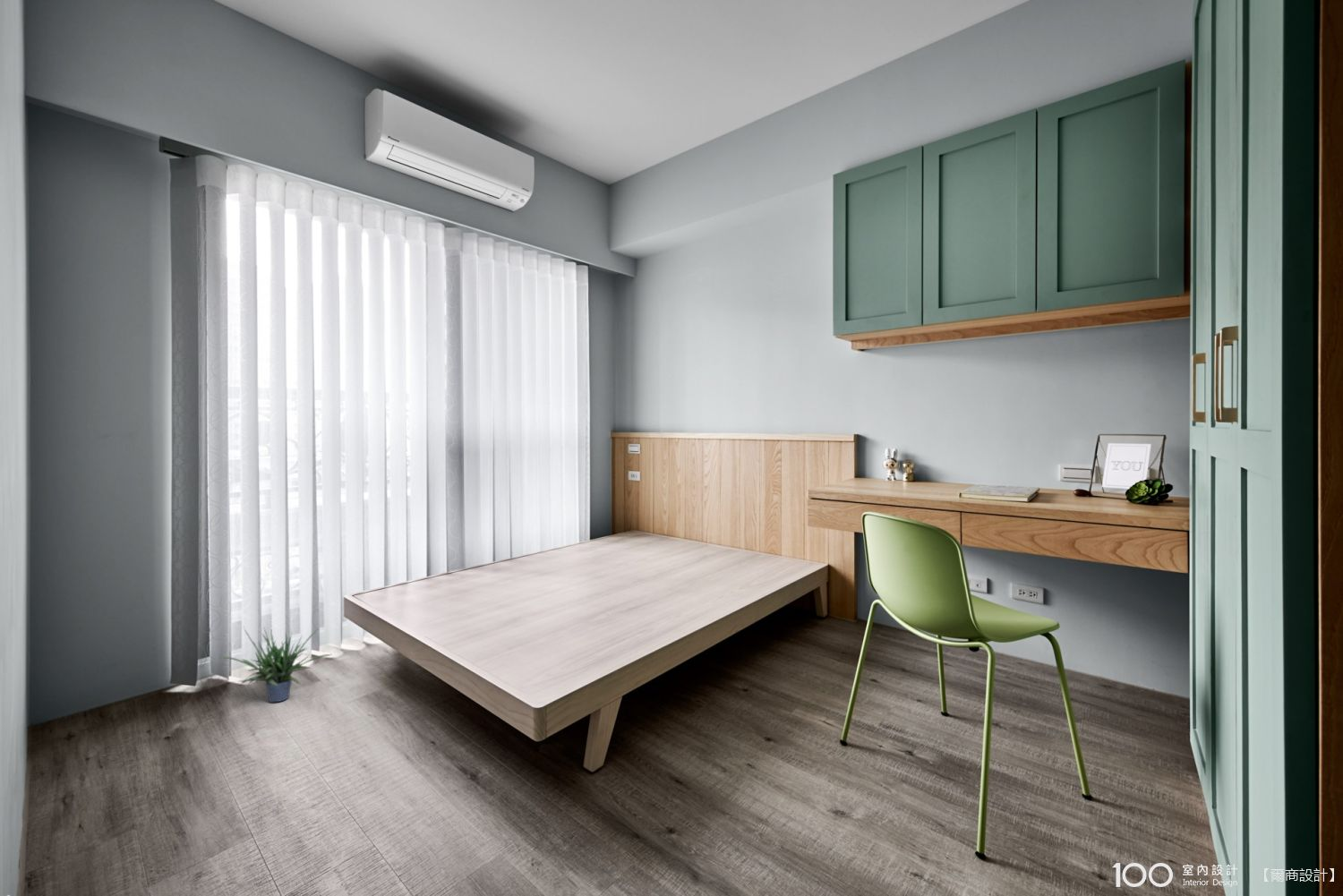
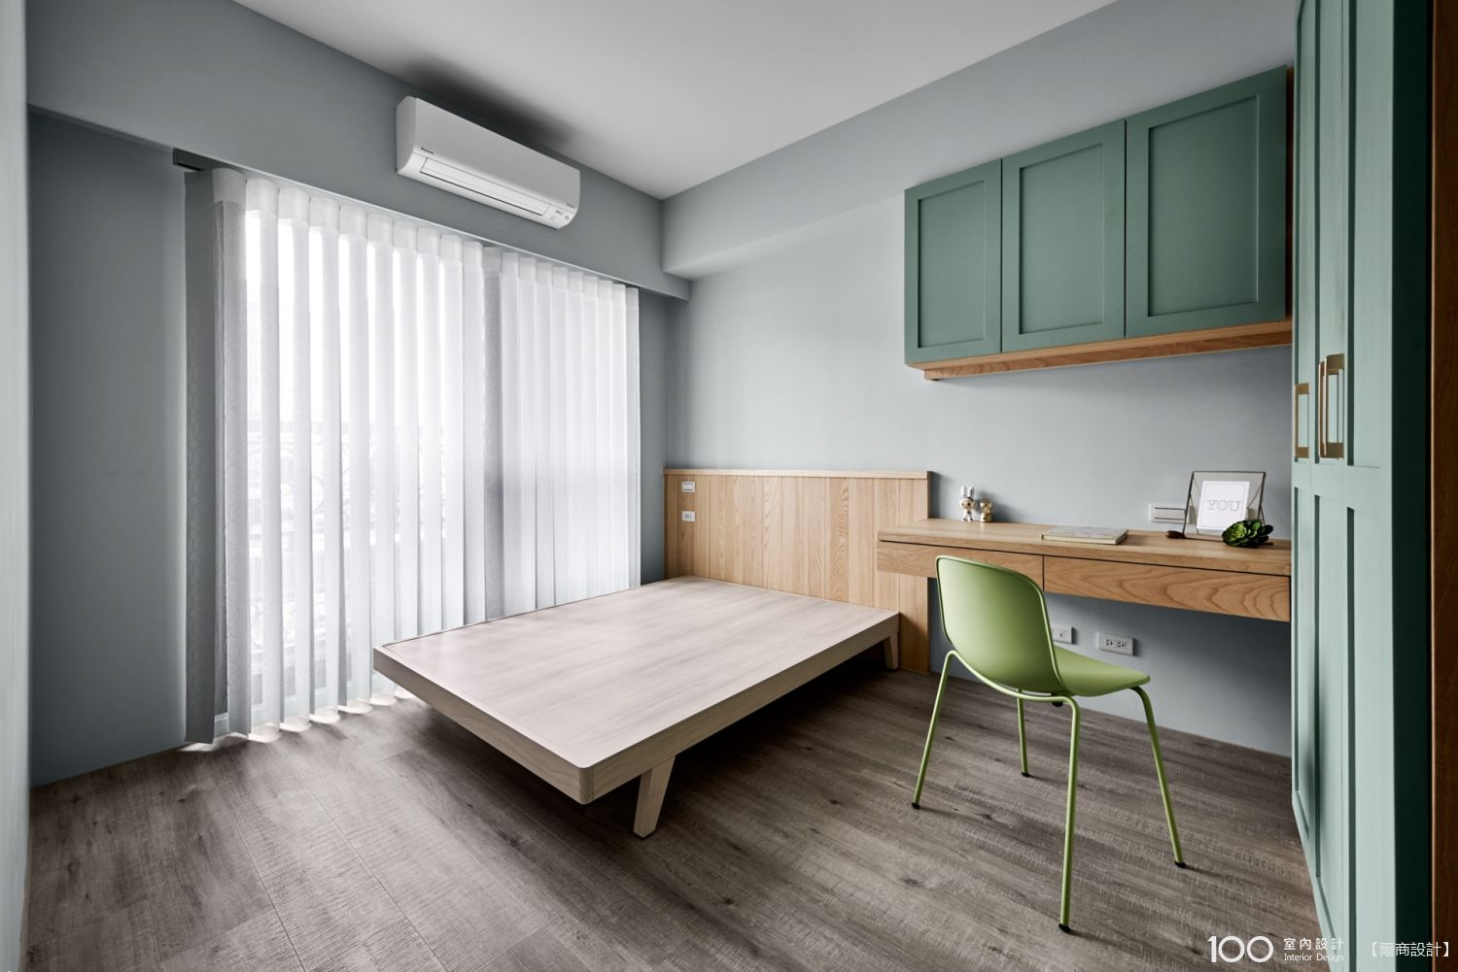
- potted plant [218,626,333,704]
